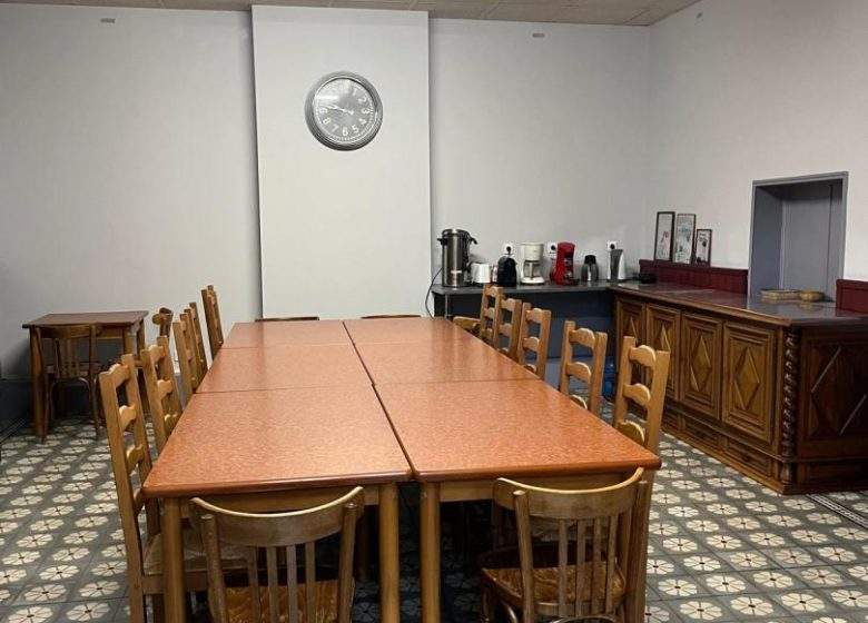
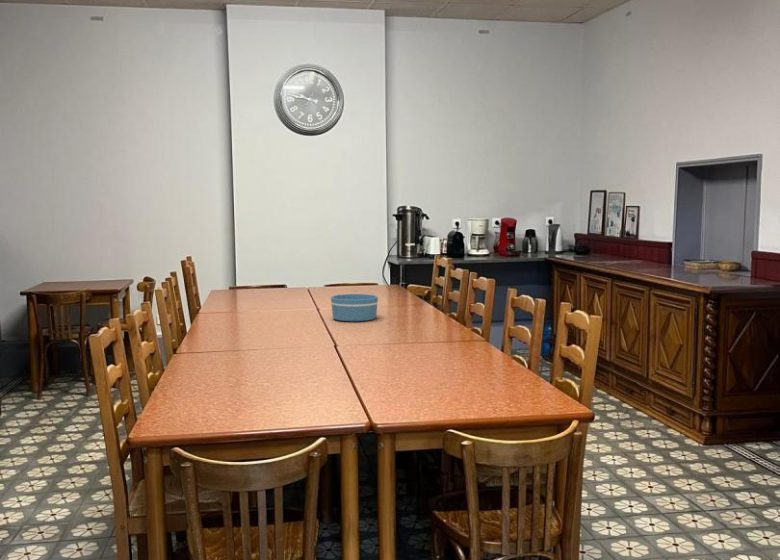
+ bowl [330,293,379,322]
